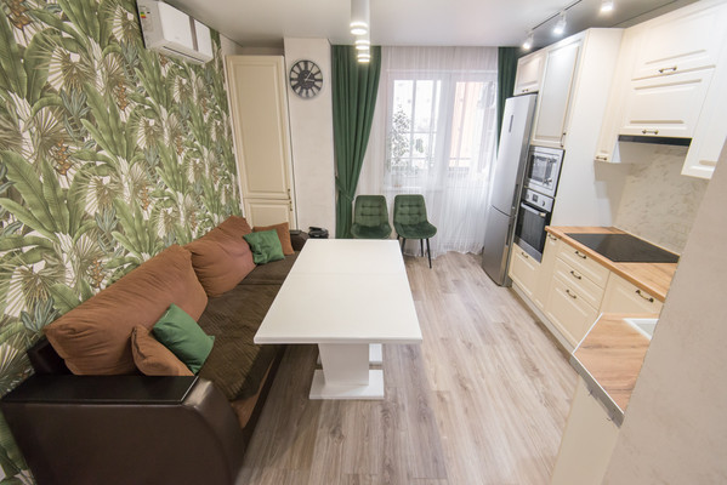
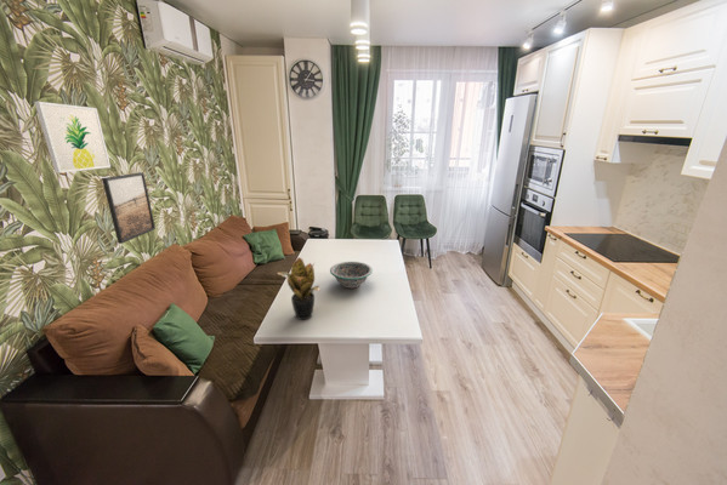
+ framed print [101,171,157,245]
+ decorative bowl [329,261,374,290]
+ wall art [33,101,112,175]
+ potted plant [277,256,320,321]
